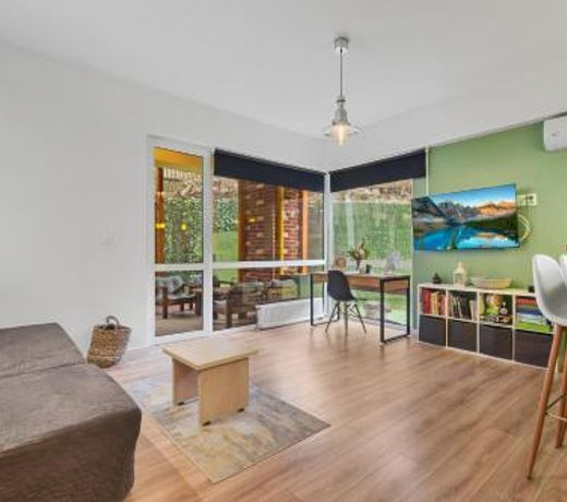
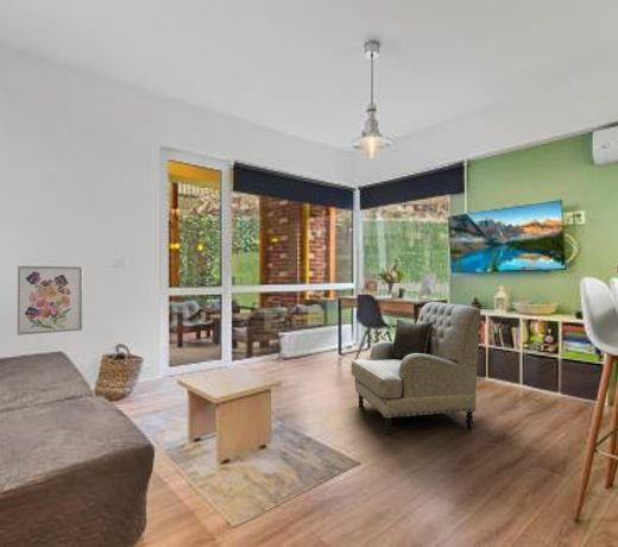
+ wall art [17,265,83,337]
+ armchair [351,301,481,435]
